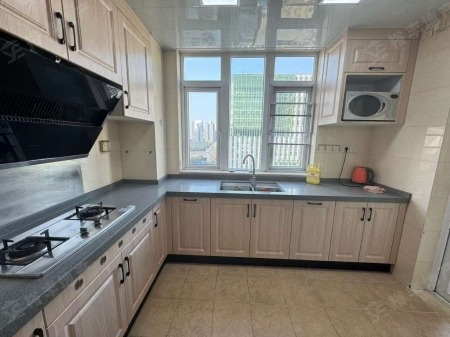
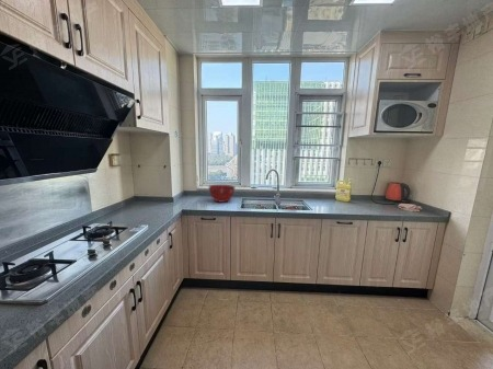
+ mixing bowl [207,184,237,204]
